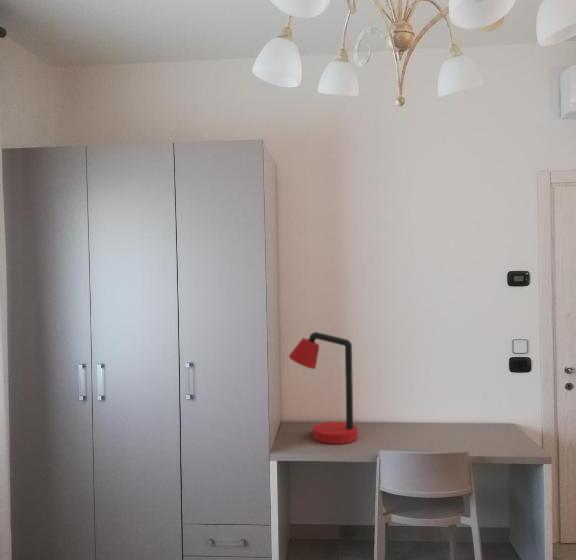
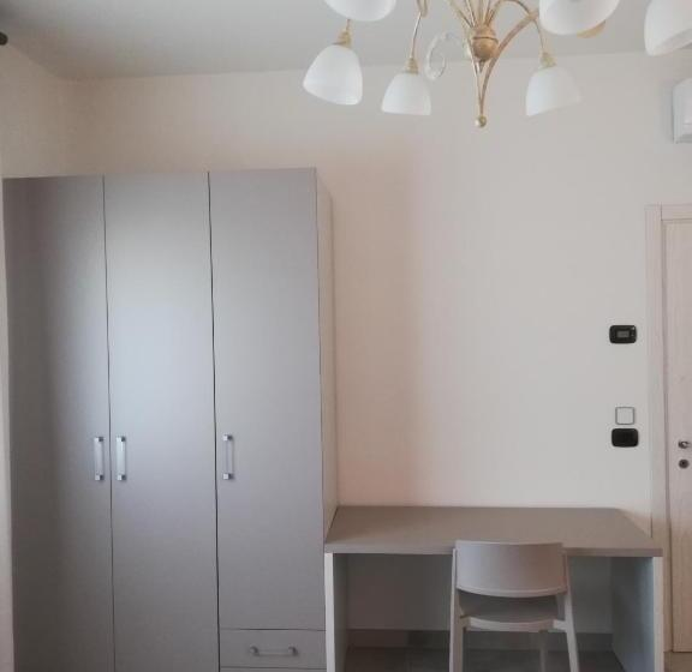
- desk lamp [288,331,359,445]
